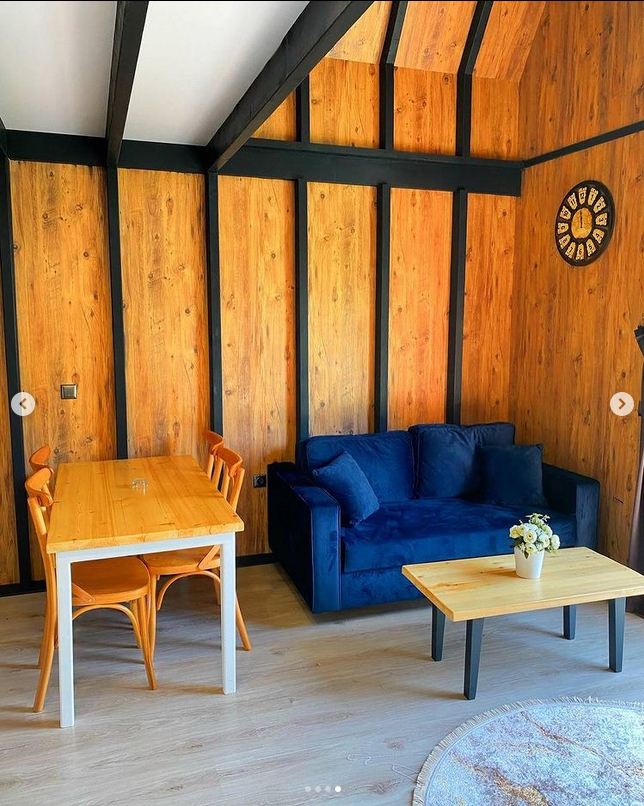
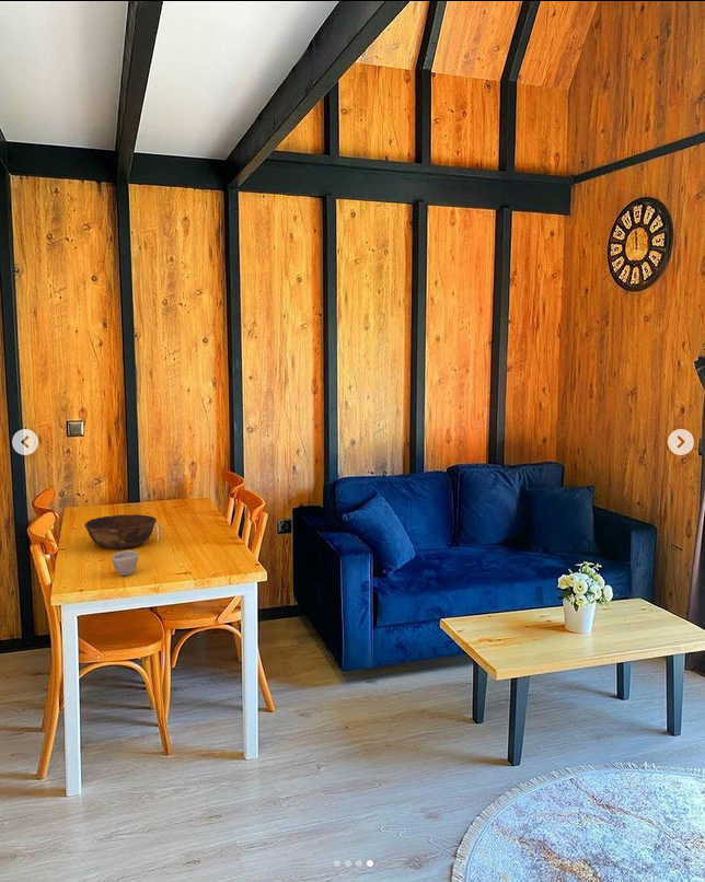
+ cup [111,549,139,577]
+ bowl [84,513,158,549]
